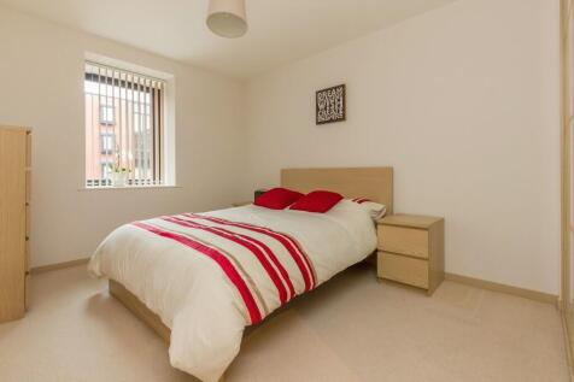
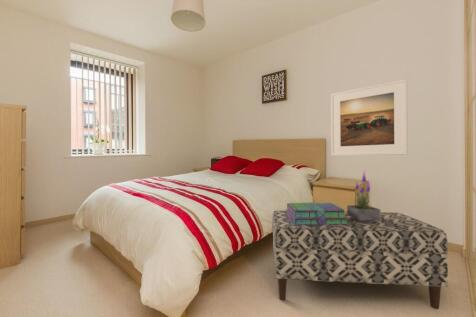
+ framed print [330,78,409,157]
+ bench [271,210,449,310]
+ potted plant [346,169,381,223]
+ stack of books [285,202,348,225]
